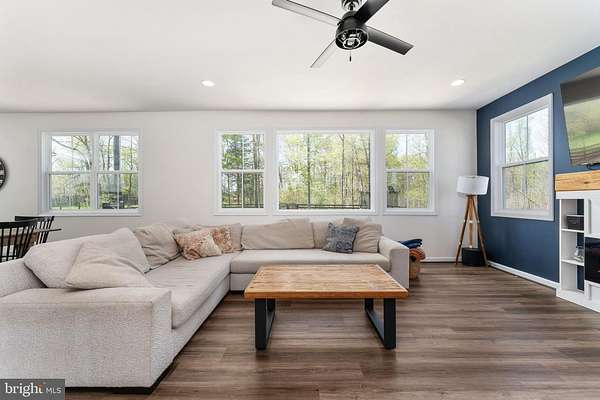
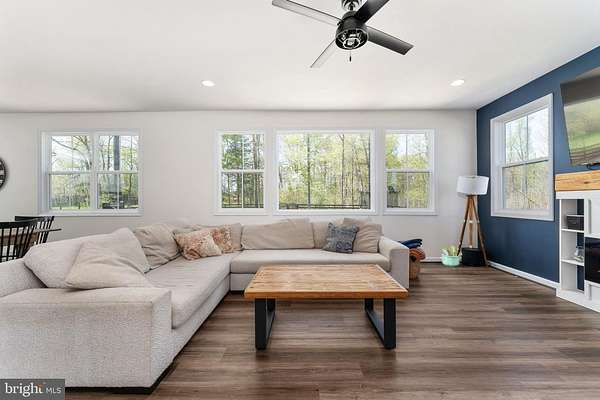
+ decorative plant [439,245,463,267]
